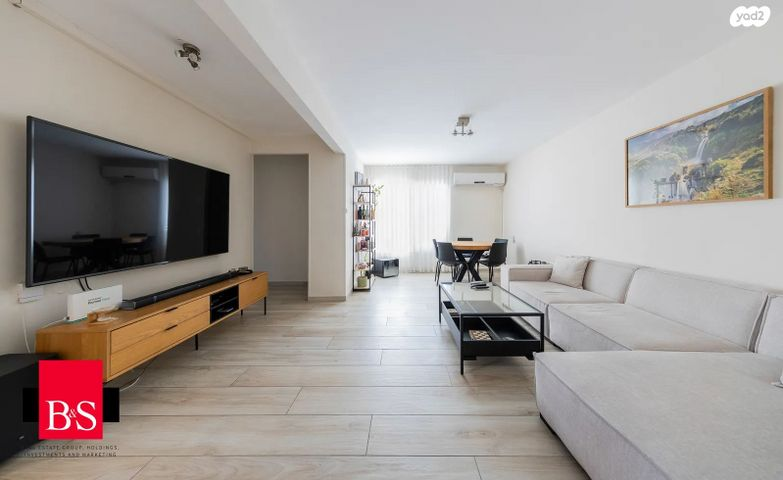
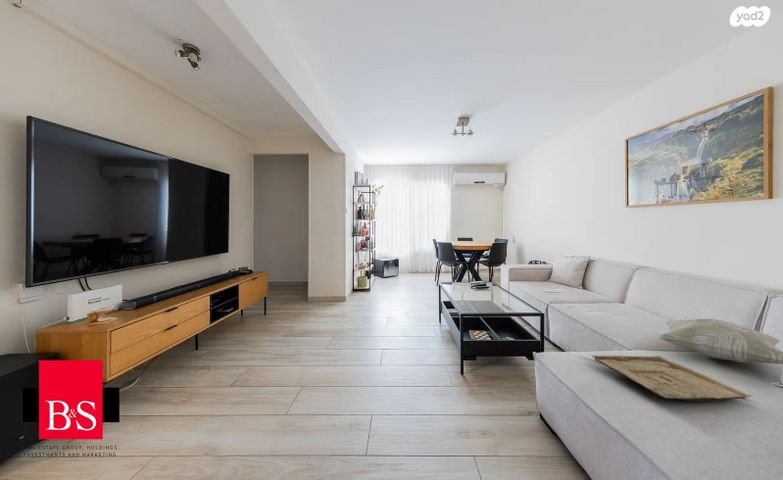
+ decorative pillow [659,318,783,365]
+ tray [590,354,755,403]
